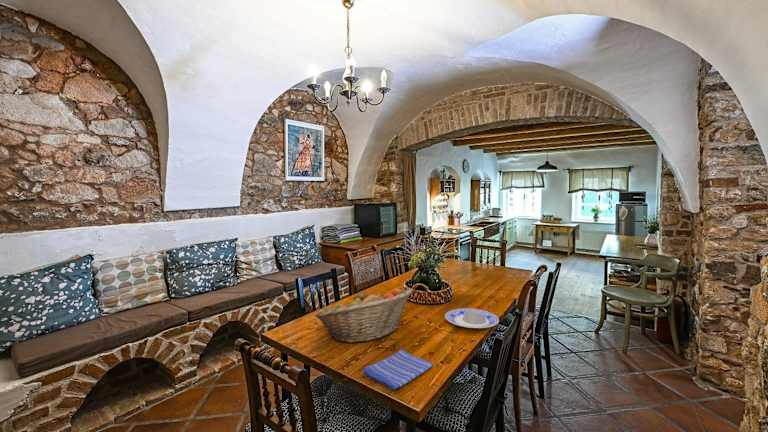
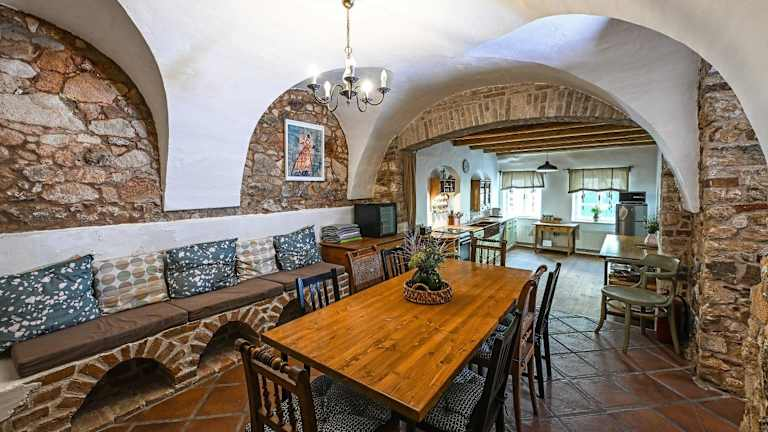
- plate [444,308,500,329]
- fruit basket [314,288,413,344]
- dish towel [362,348,435,391]
